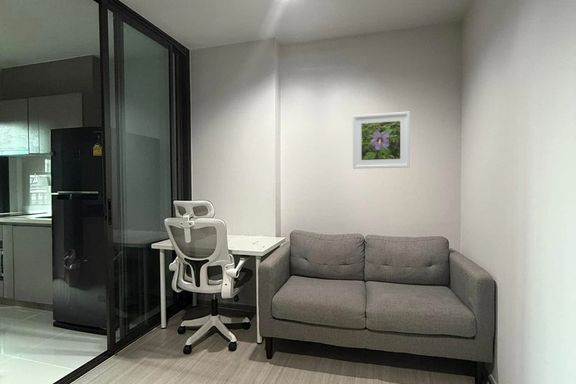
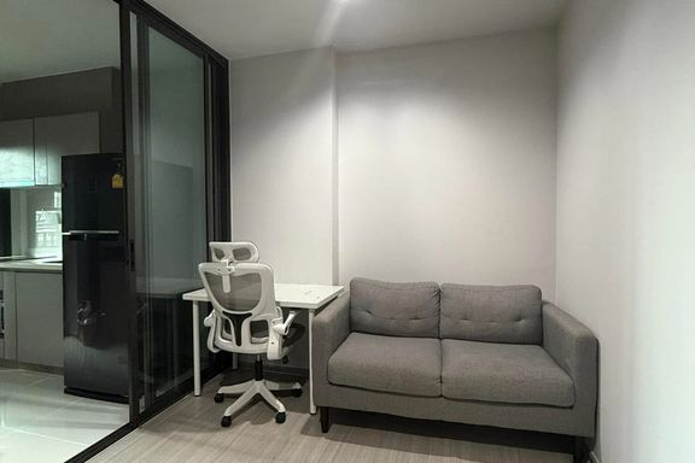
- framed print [352,111,411,170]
